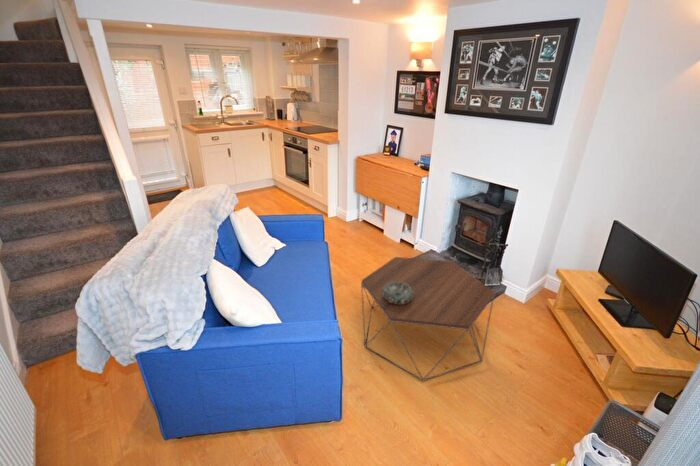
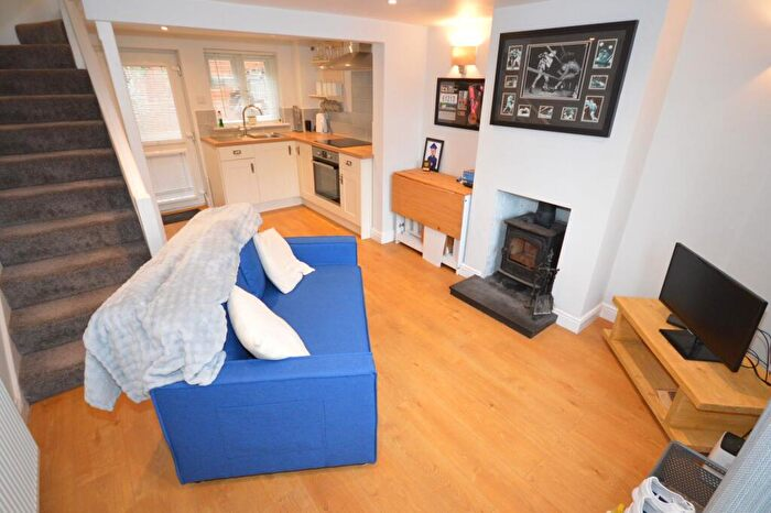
- coffee table [360,256,495,382]
- decorative bowl [382,282,413,304]
